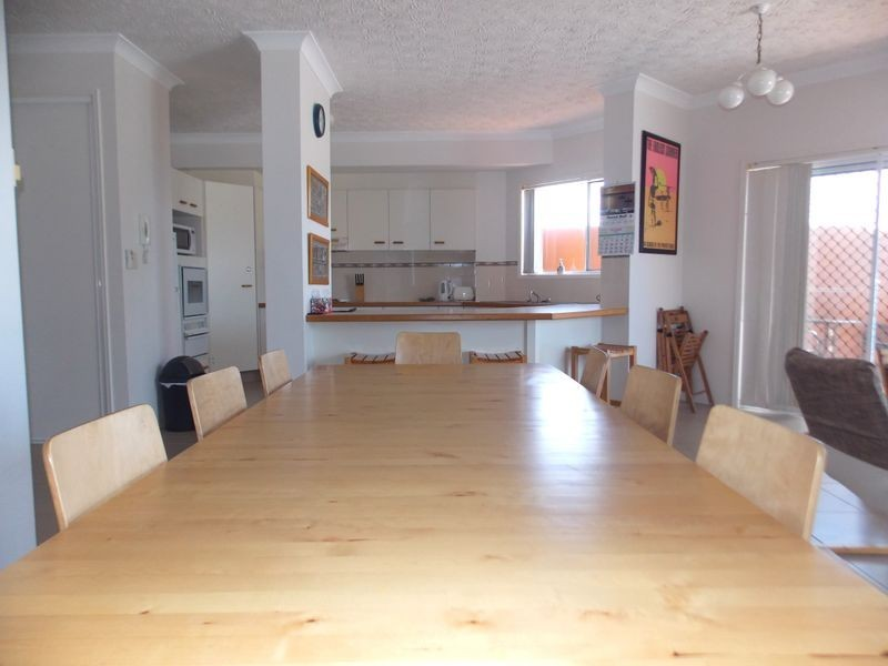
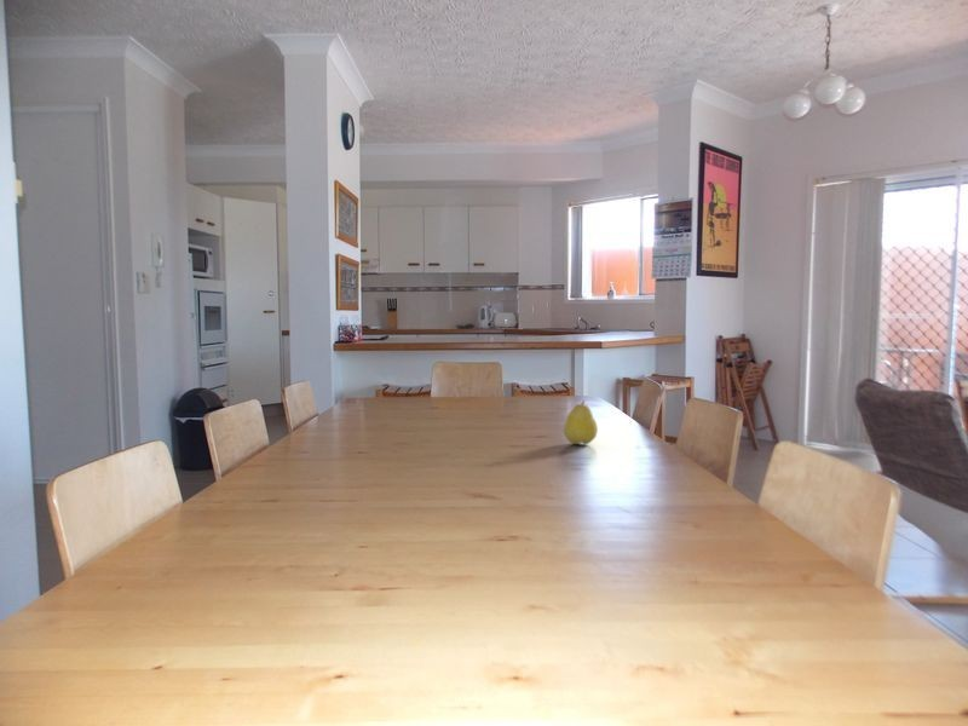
+ fruit [563,399,599,445]
